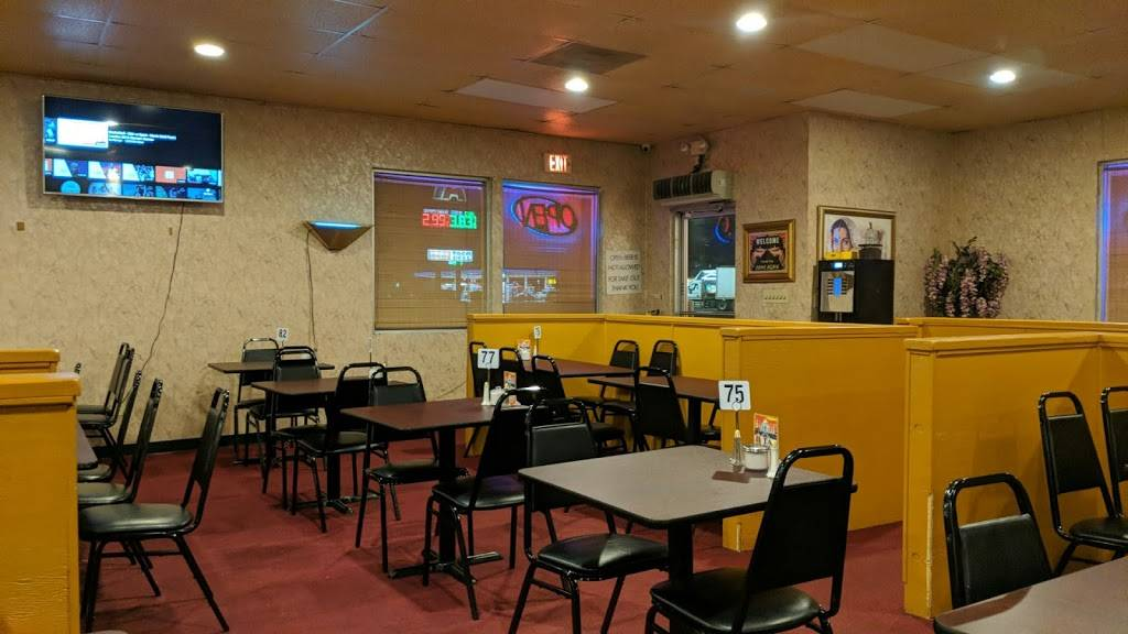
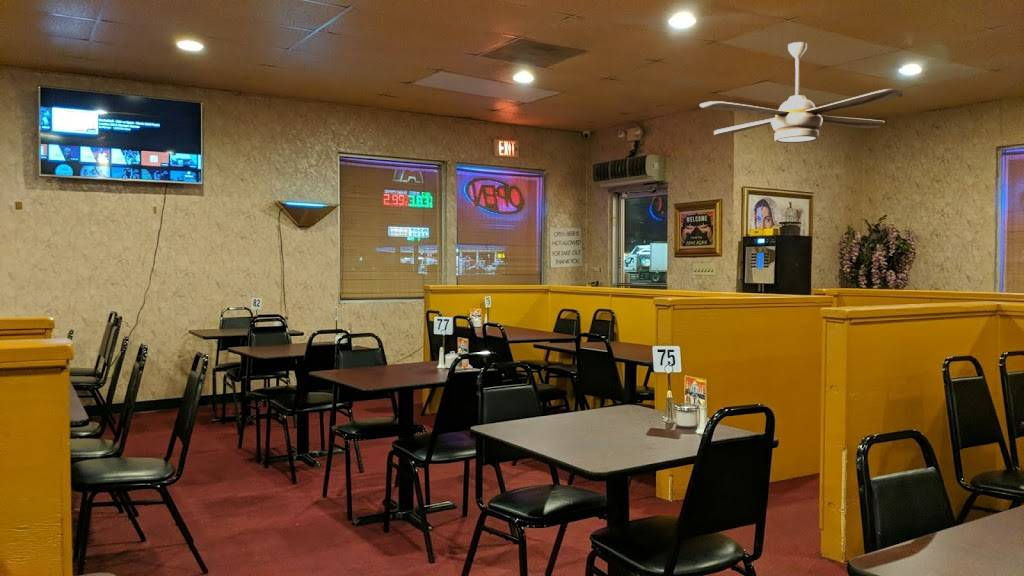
+ ceiling fan [699,41,904,144]
